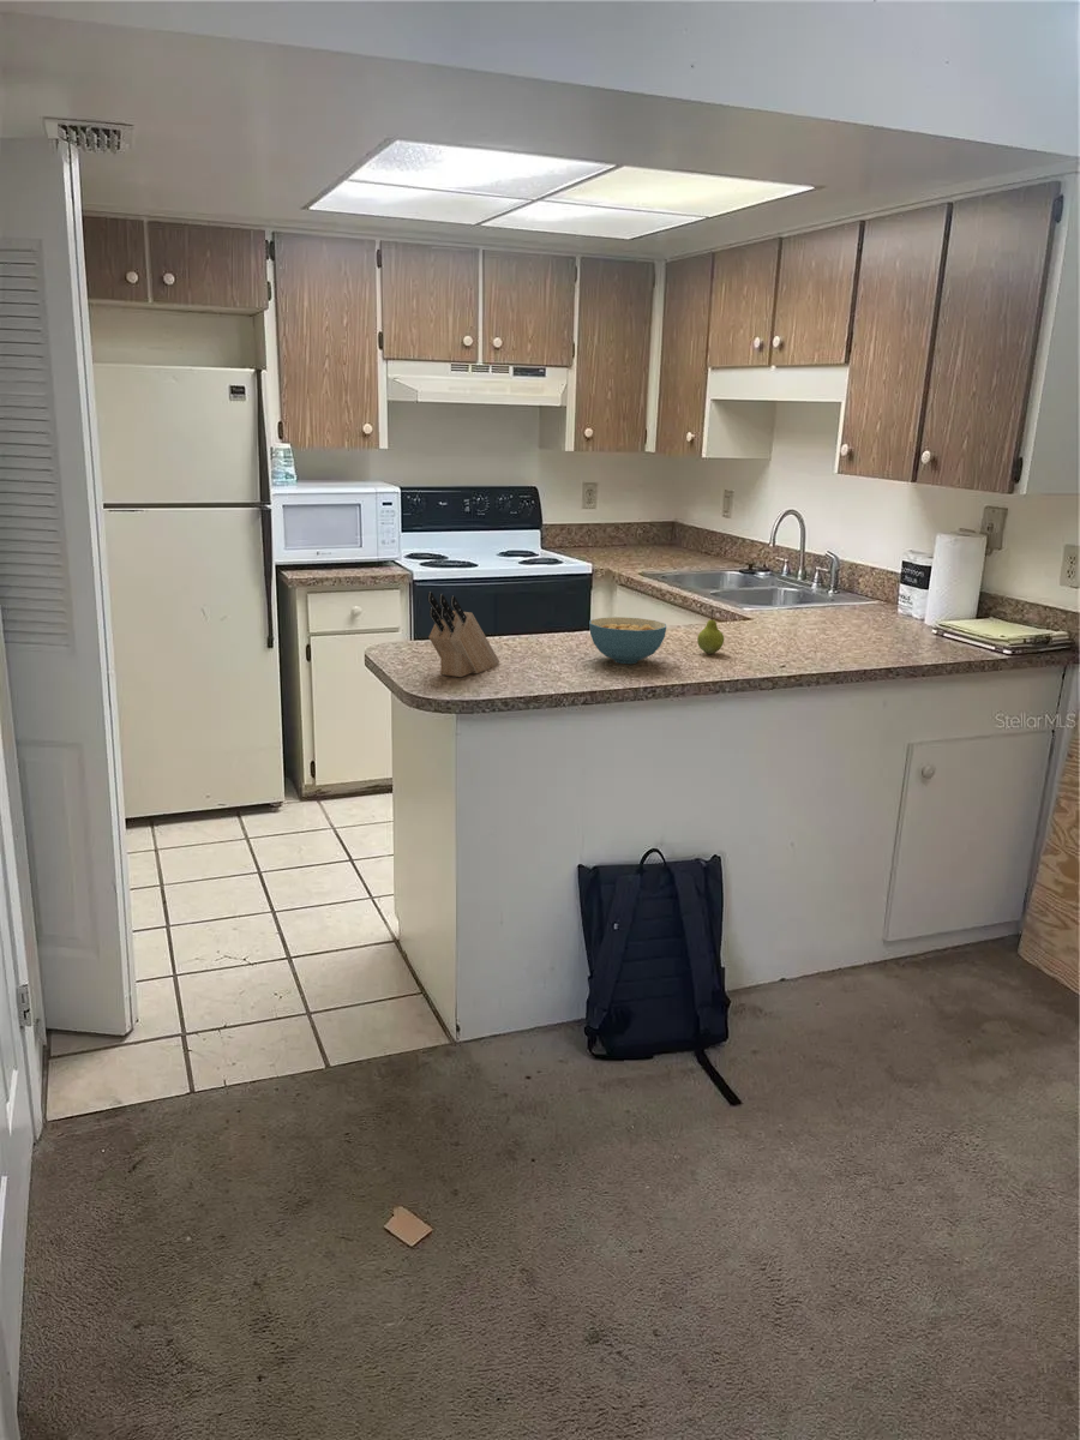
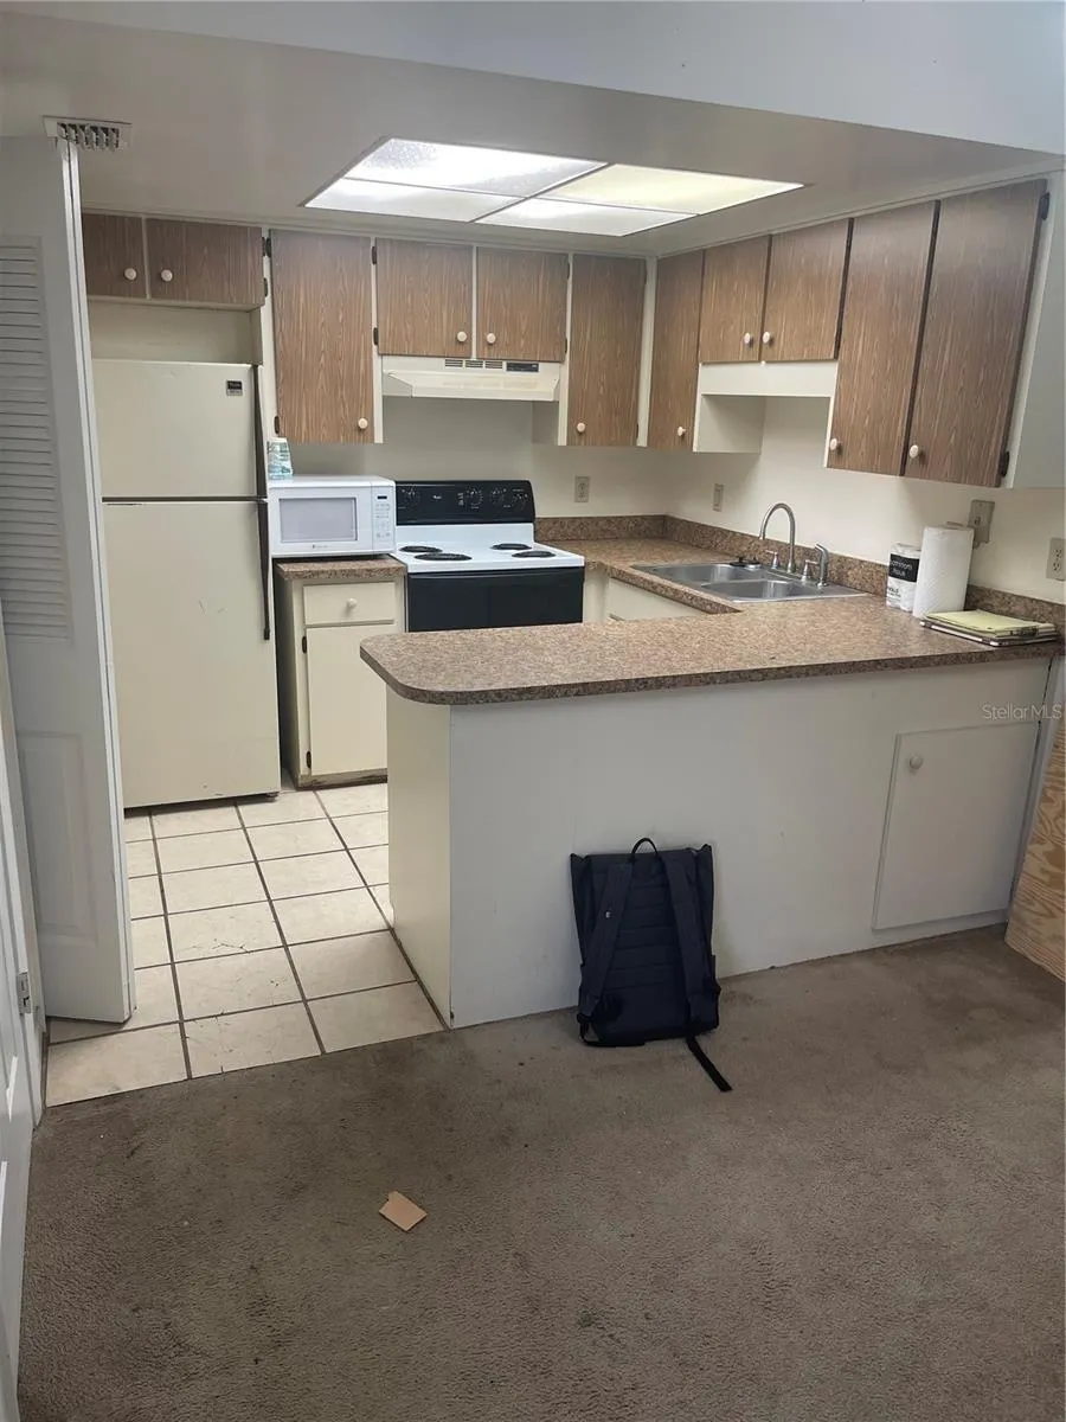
- fruit [696,608,725,655]
- cereal bowl [588,616,667,665]
- knife block [426,590,500,678]
